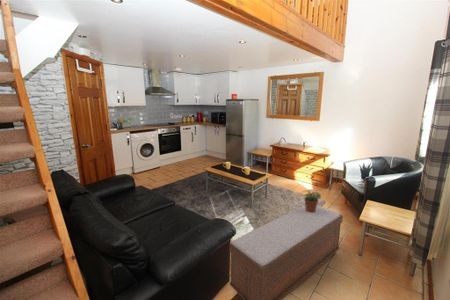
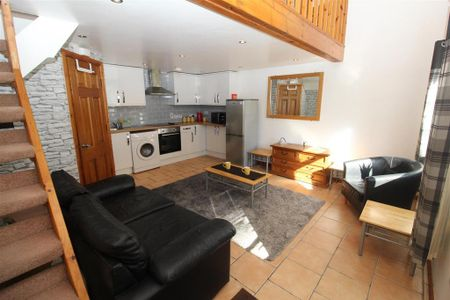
- bench [229,204,344,300]
- potted plant [302,189,322,213]
